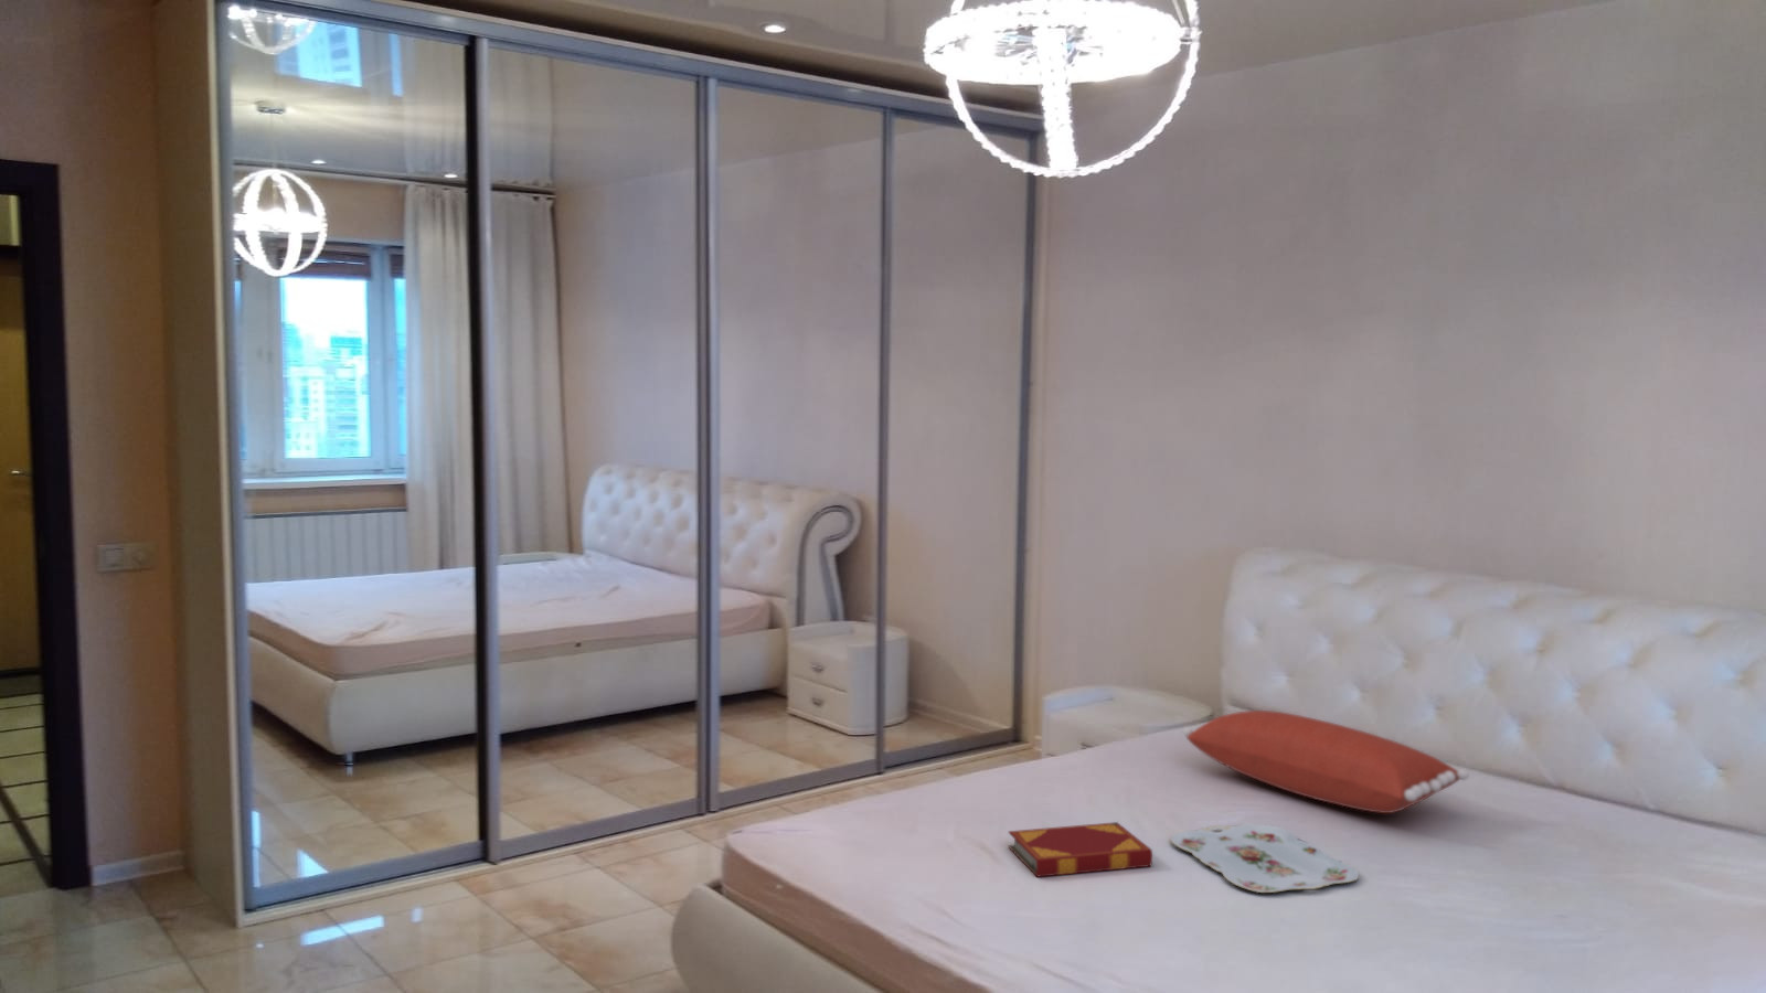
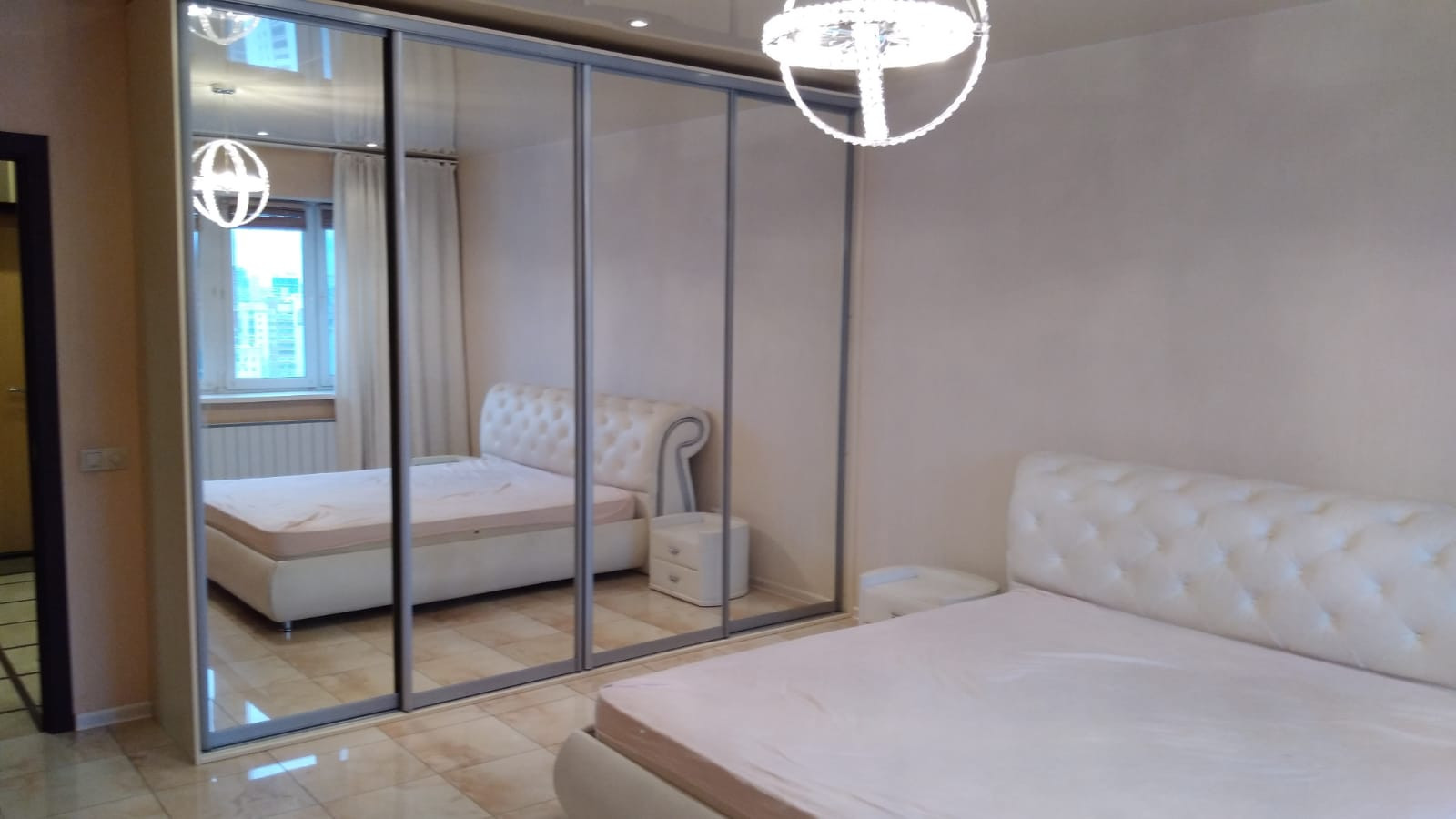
- pillow [1183,709,1470,815]
- serving tray [1170,823,1360,894]
- hardback book [1007,821,1153,878]
